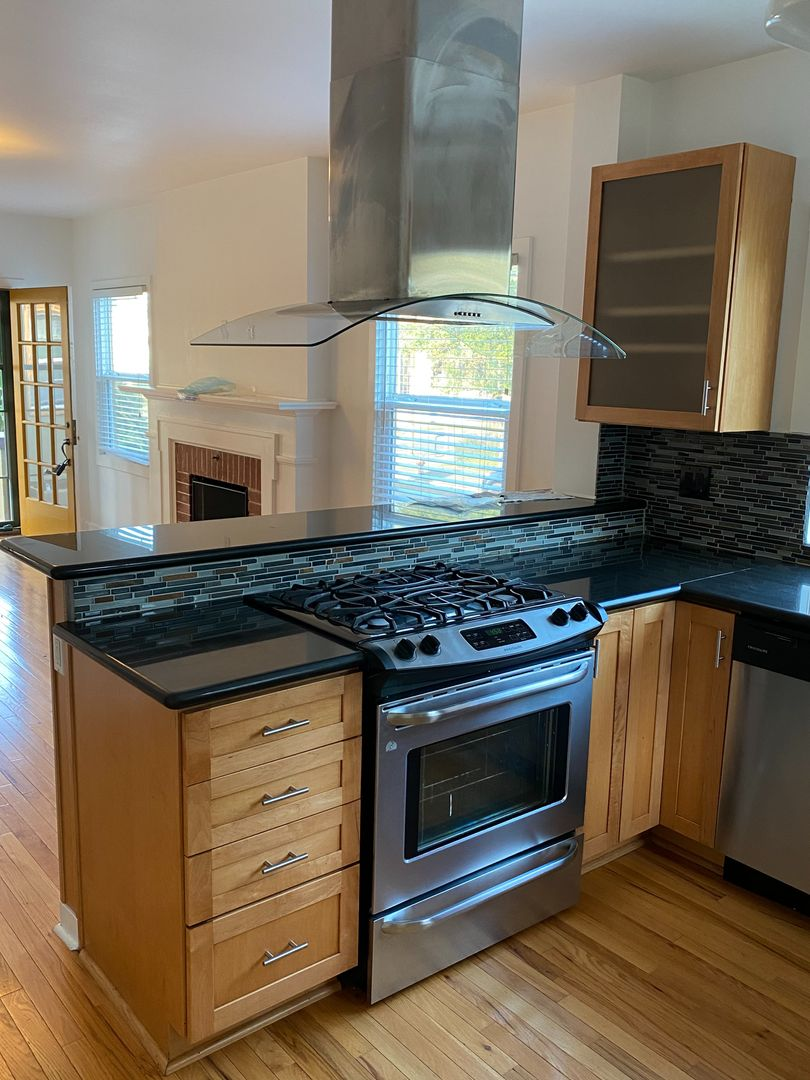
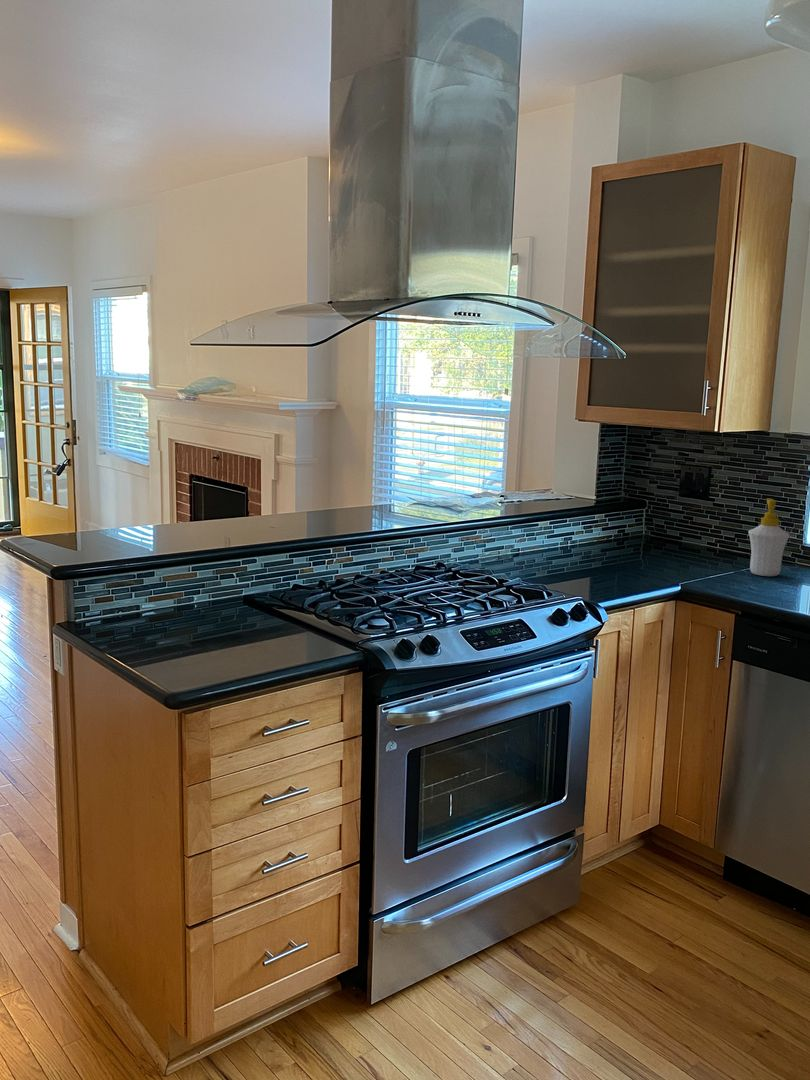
+ soap bottle [747,497,790,577]
